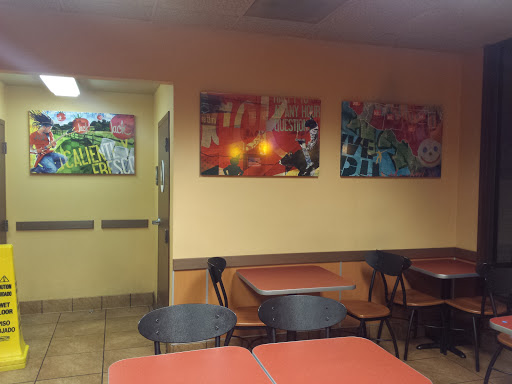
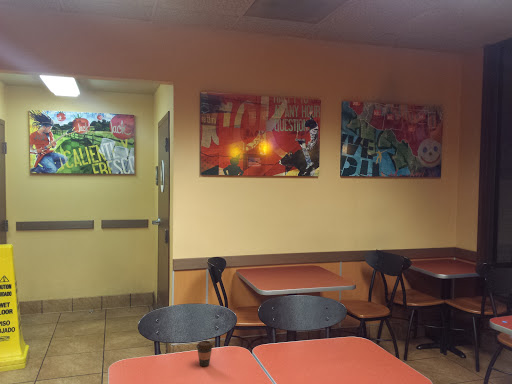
+ coffee cup [195,340,214,367]
